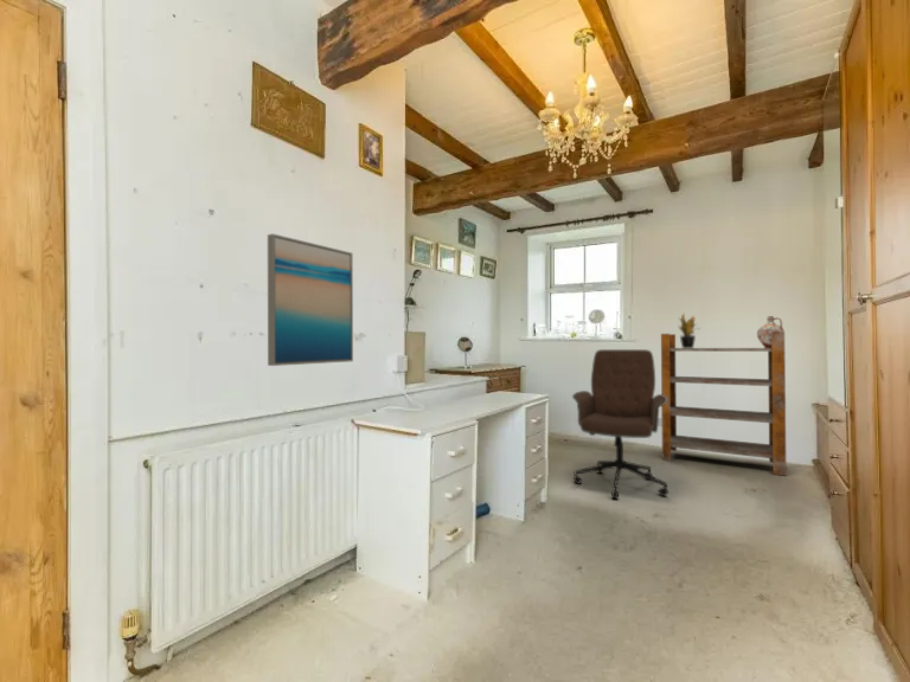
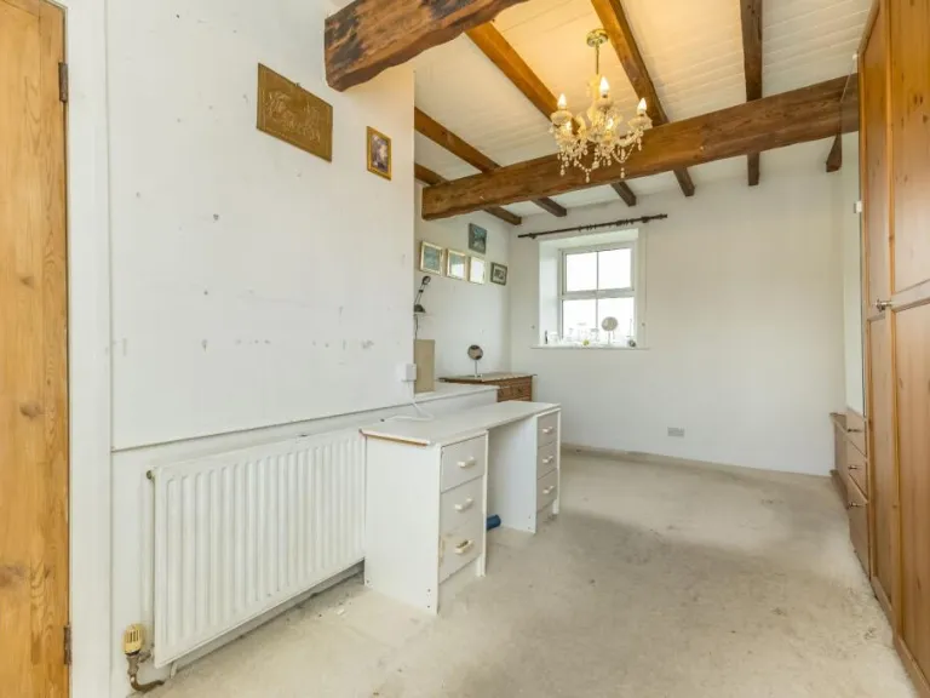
- shelving unit [660,330,788,477]
- wall art [267,232,354,367]
- office chair [571,348,669,501]
- ceramic jug [756,315,786,348]
- potted plant [677,313,700,348]
